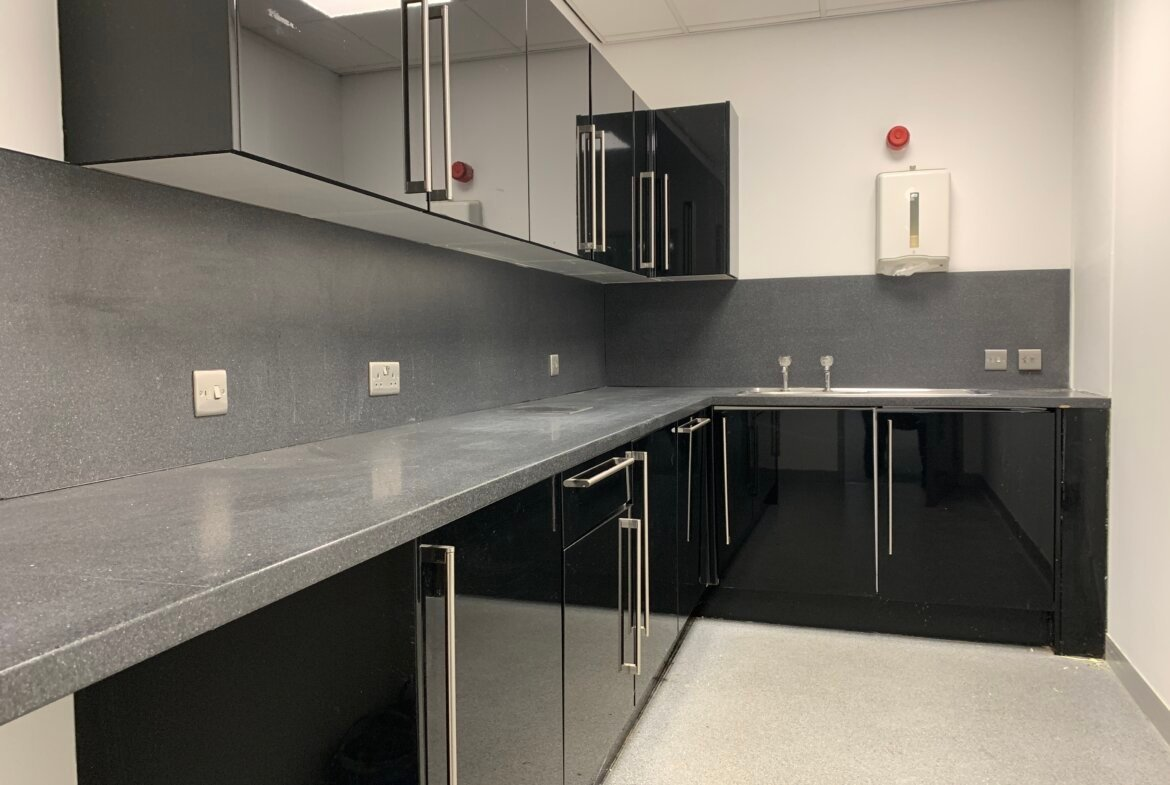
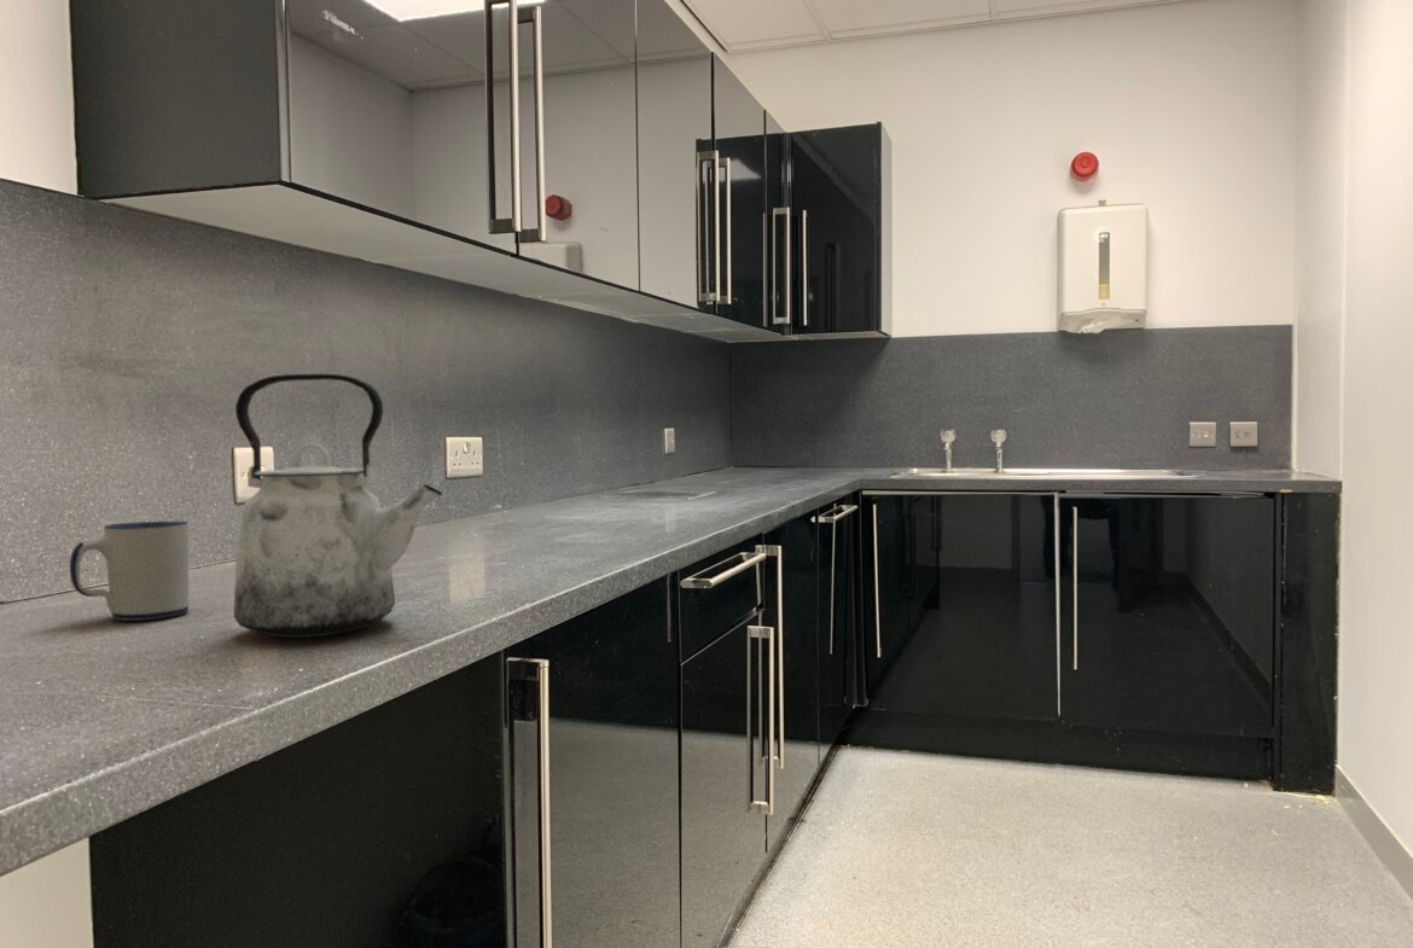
+ kettle [233,373,444,639]
+ mug [69,520,190,622]
